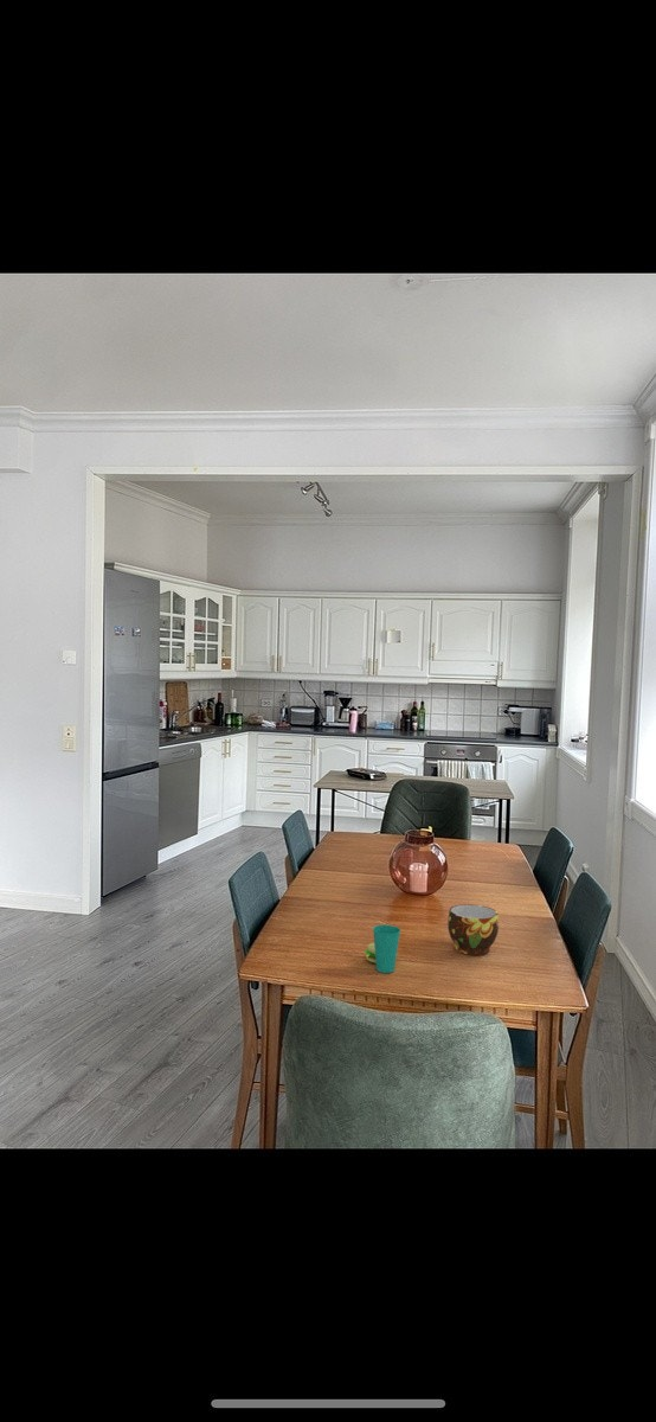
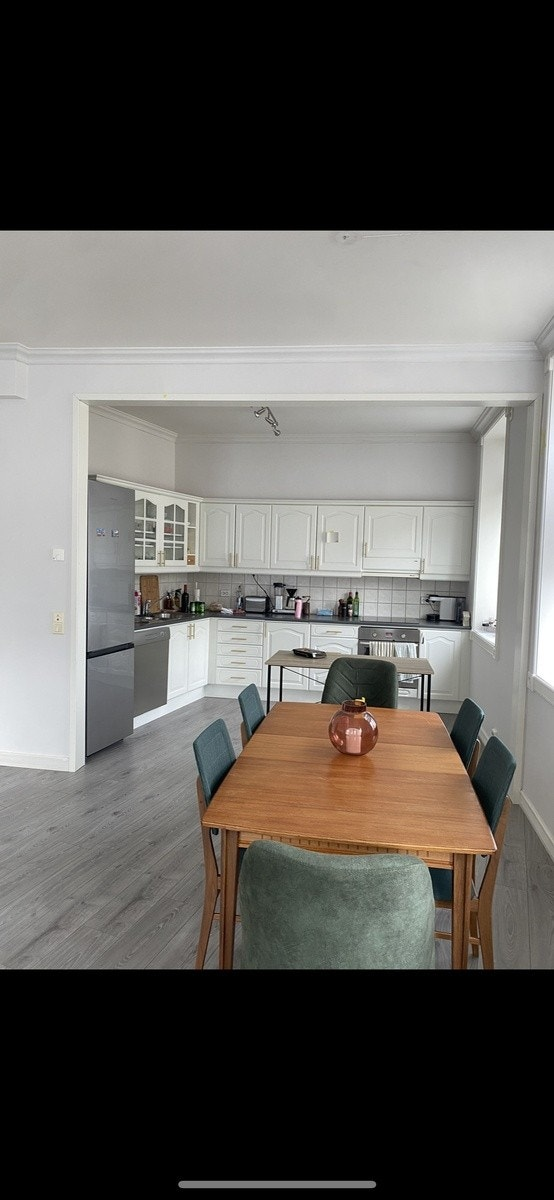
- cup [364,924,401,974]
- cup [446,903,500,956]
